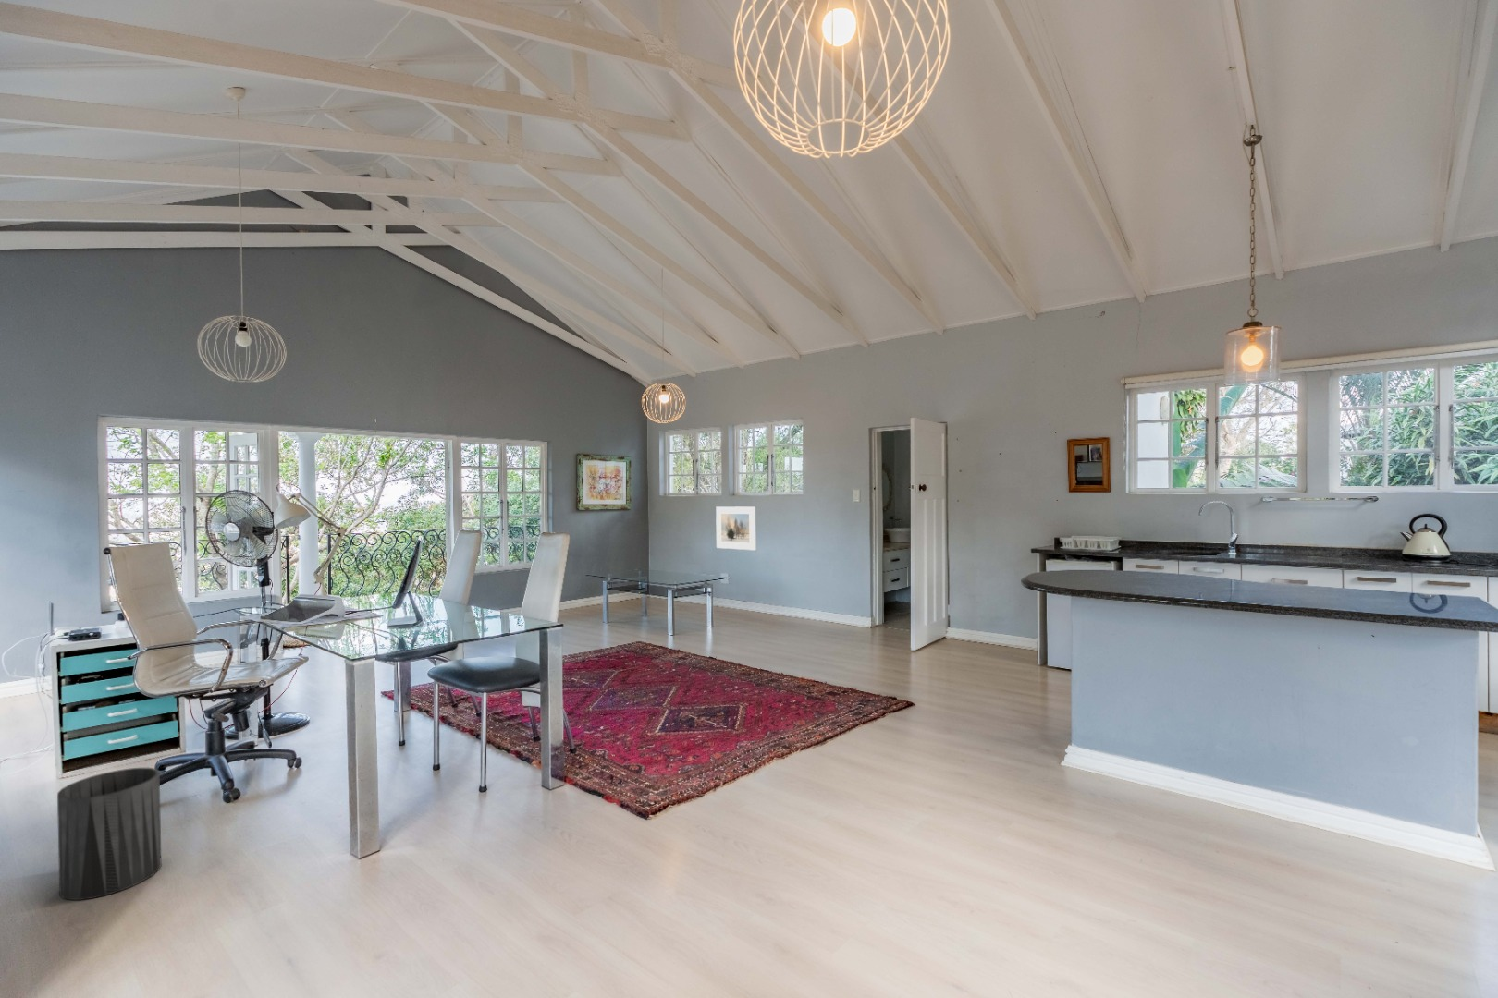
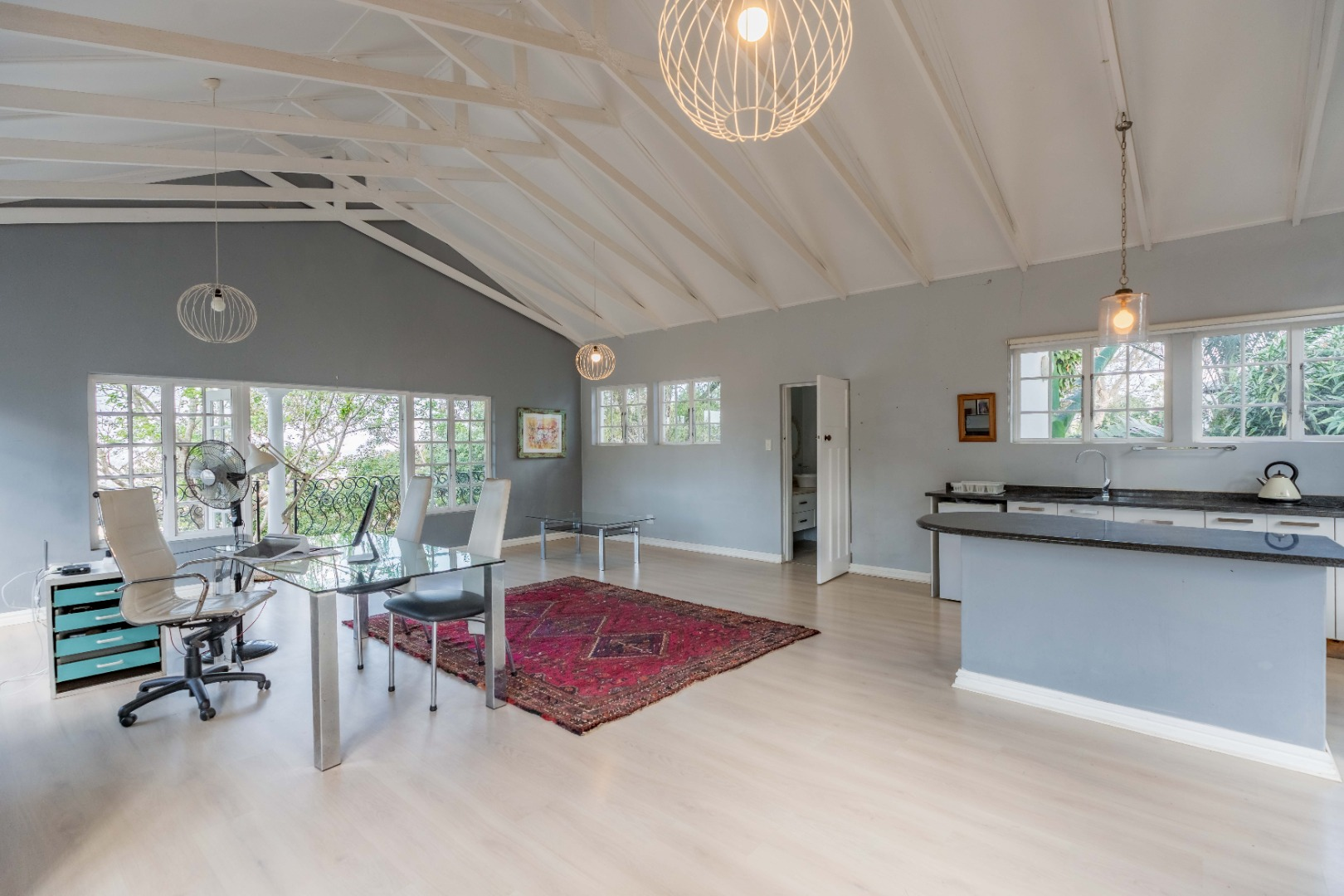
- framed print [714,506,757,550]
- trash can [57,767,163,901]
